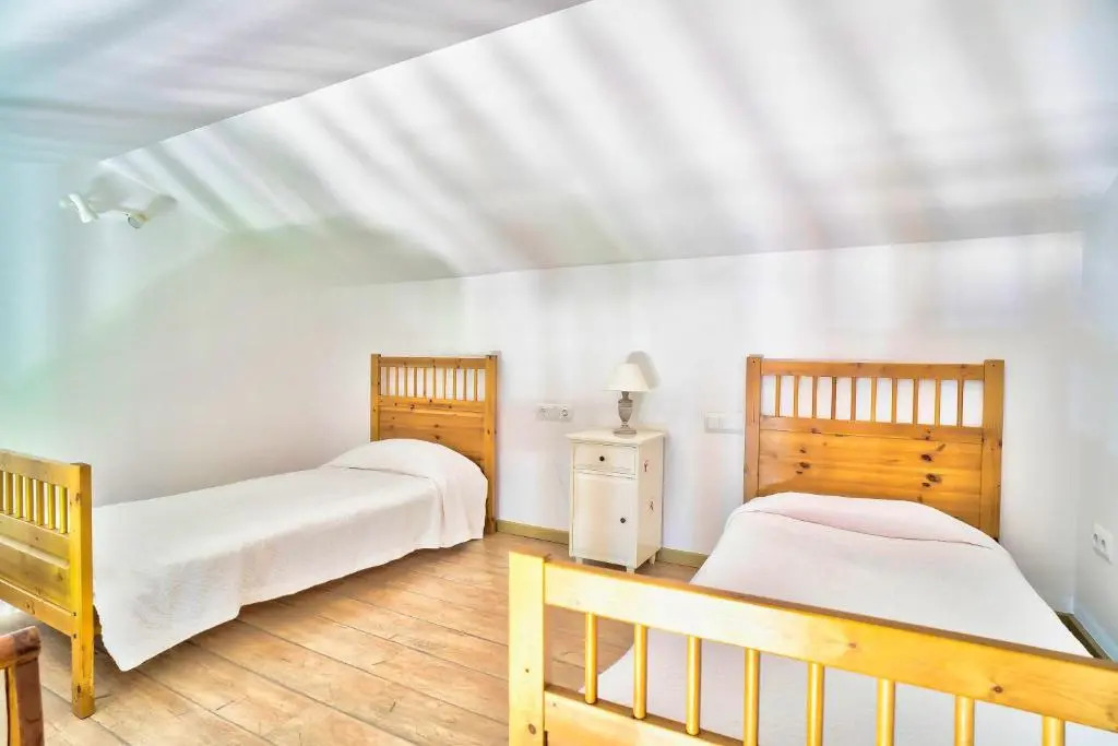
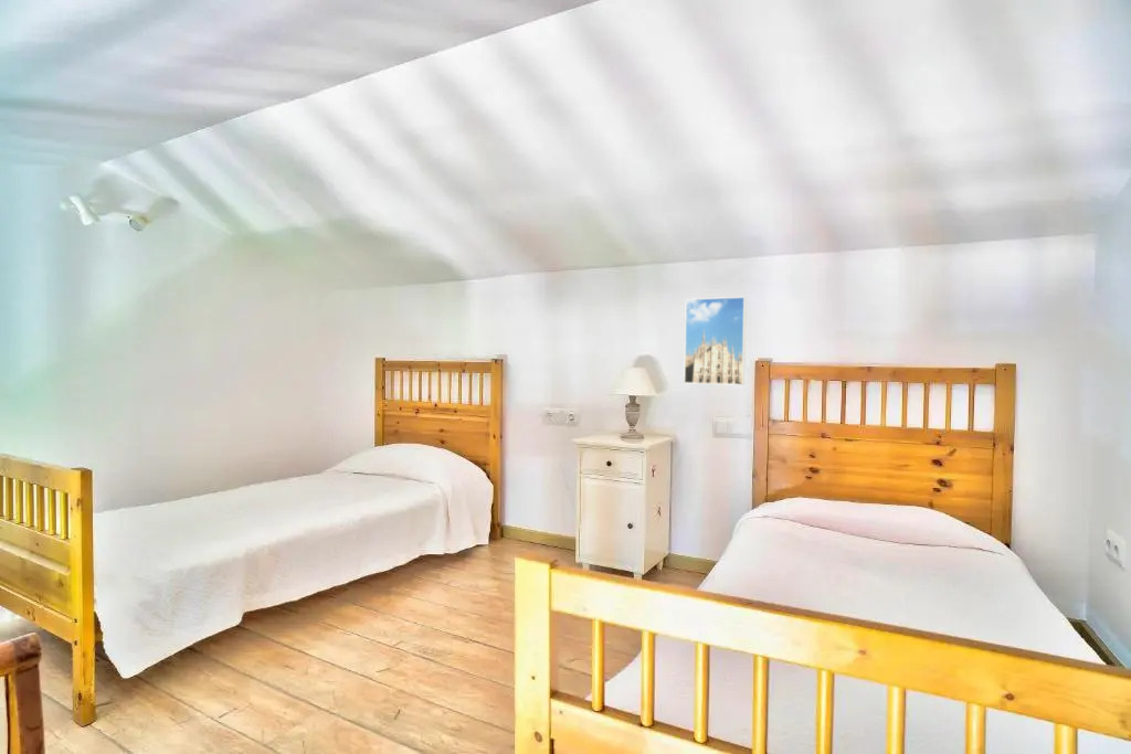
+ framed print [683,296,747,386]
